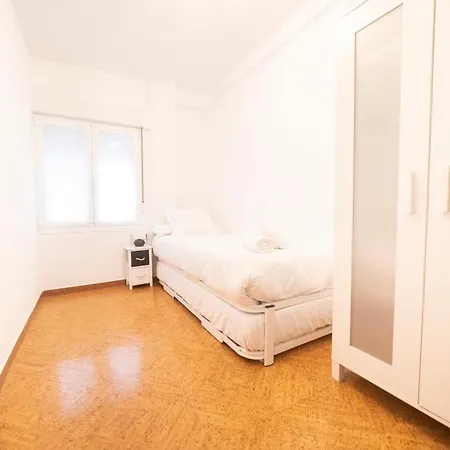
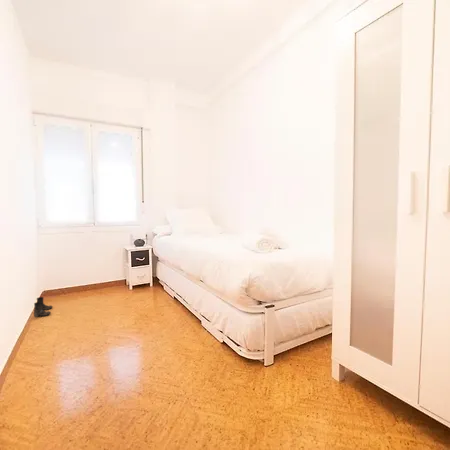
+ boots [33,296,54,318]
